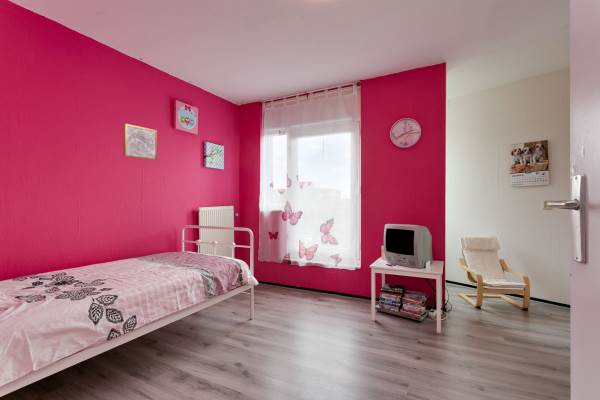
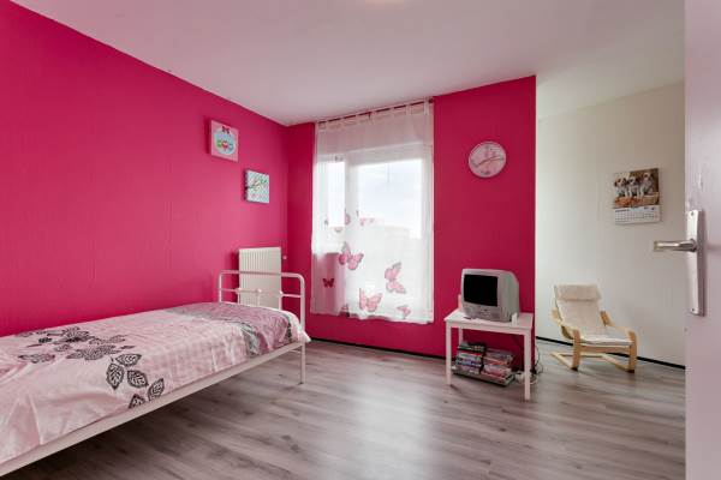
- wall art [122,123,158,161]
